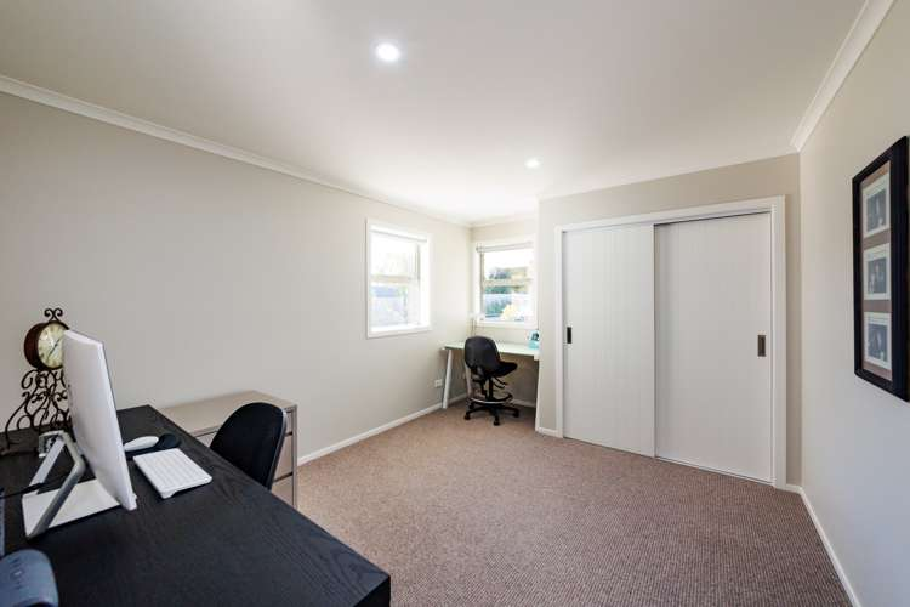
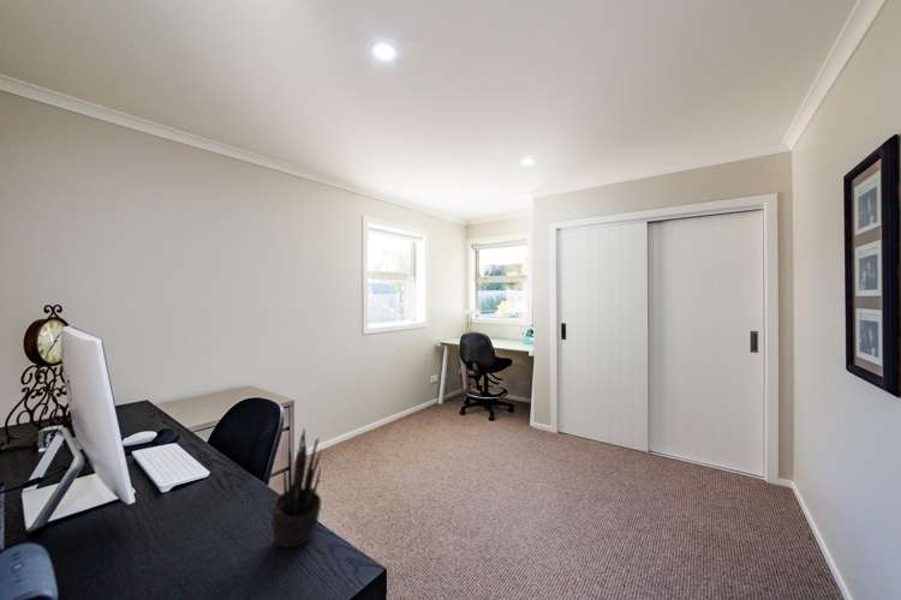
+ potted plant [270,427,322,548]
